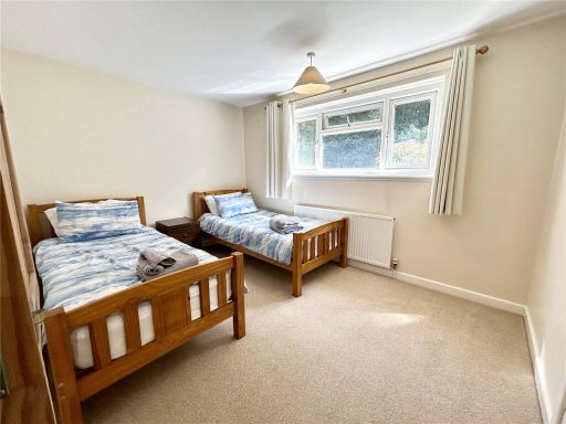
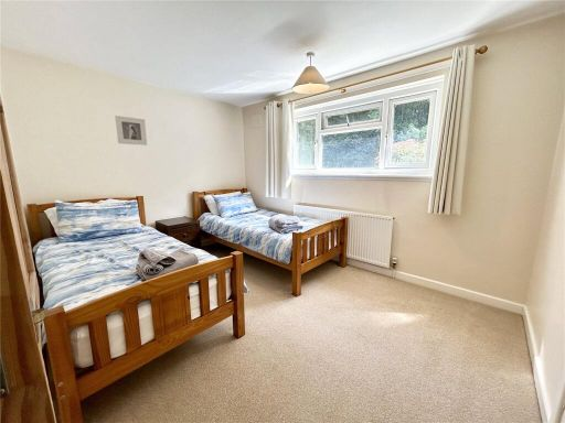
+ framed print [114,115,148,147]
